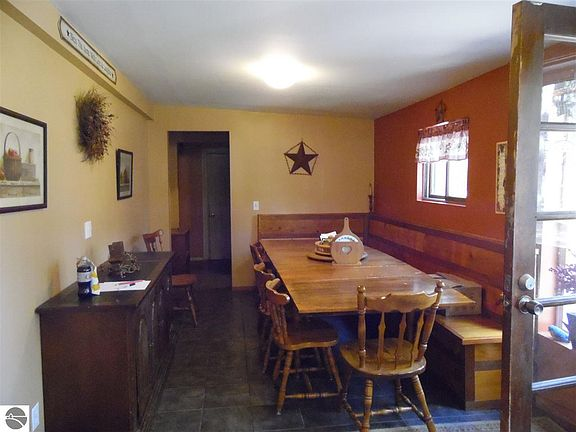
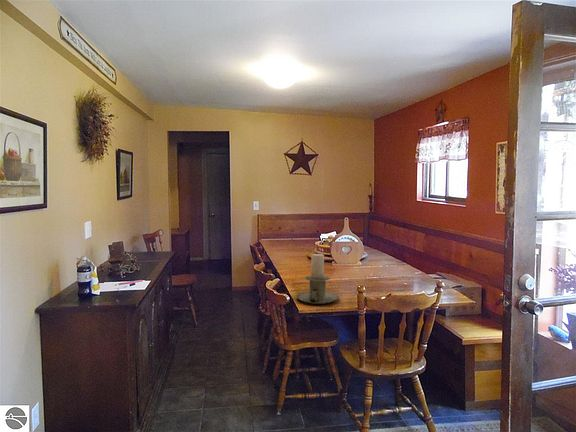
+ candle holder [295,253,340,305]
